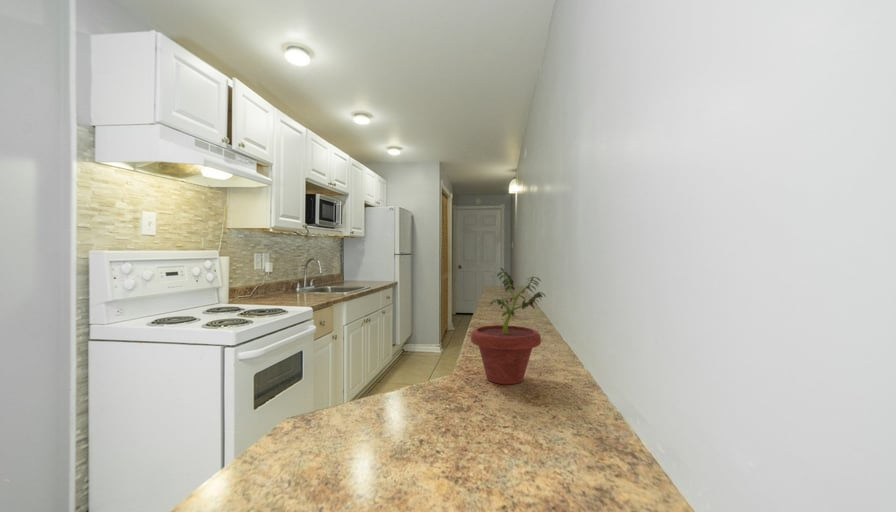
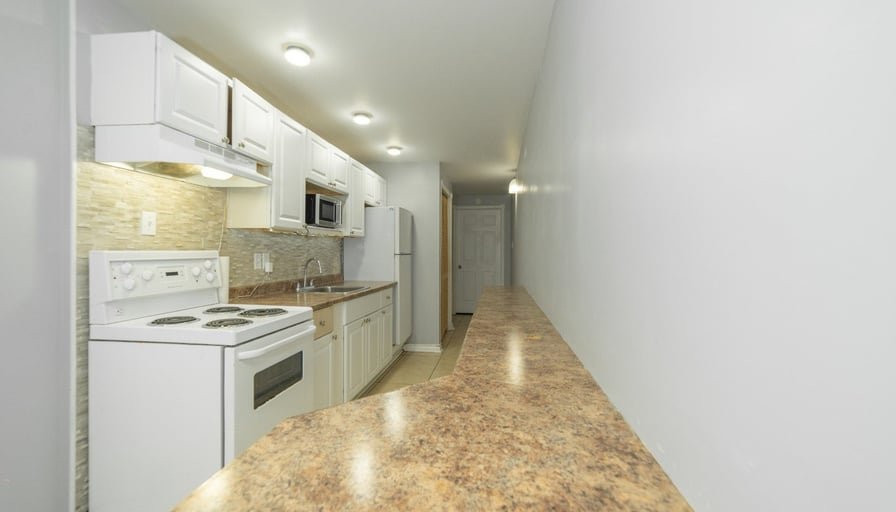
- potted plant [470,267,547,385]
